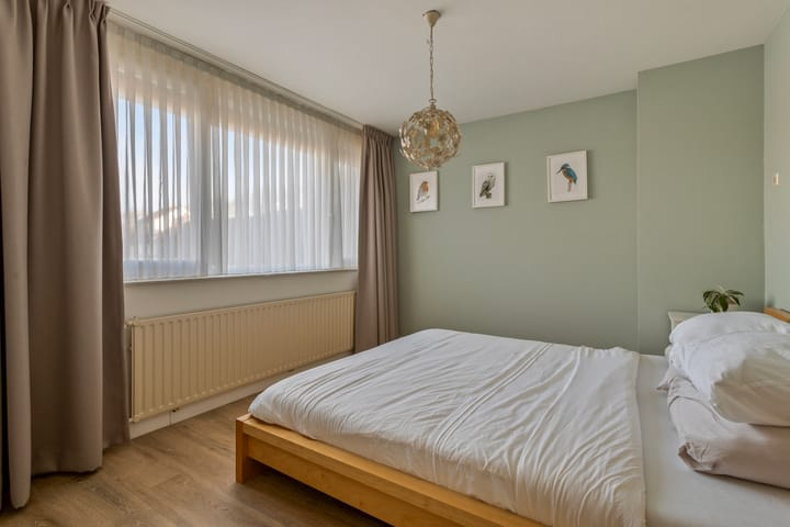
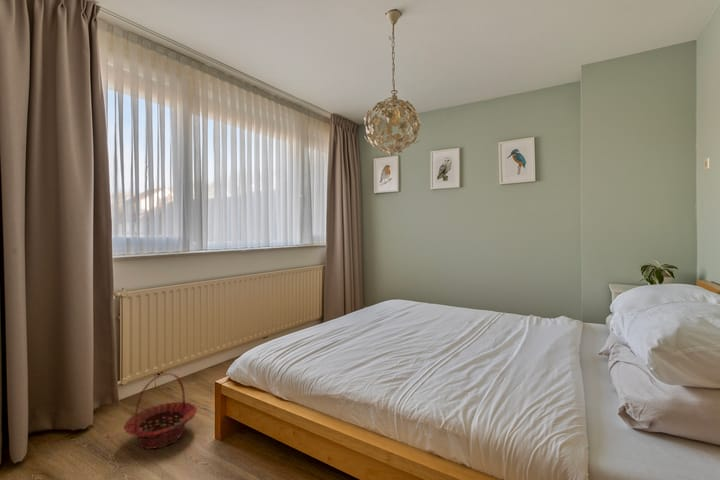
+ basket [123,372,198,450]
